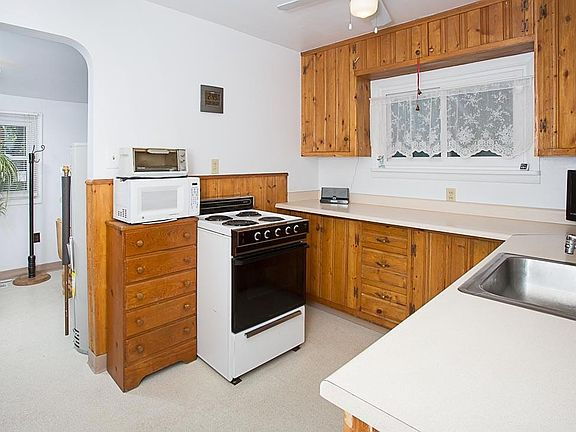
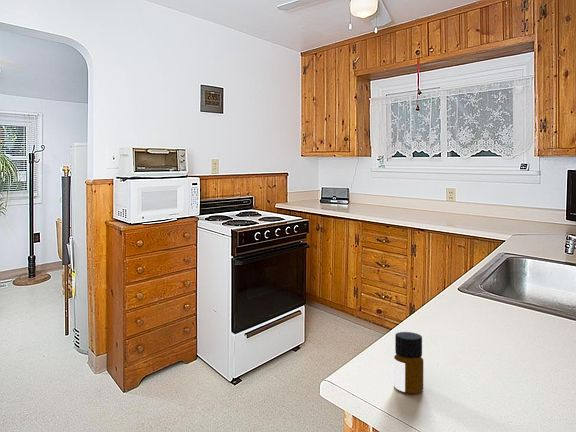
+ bottle [393,331,424,394]
